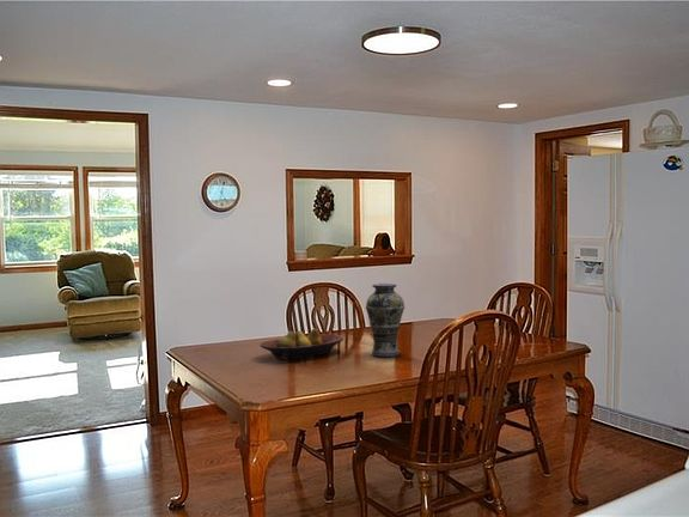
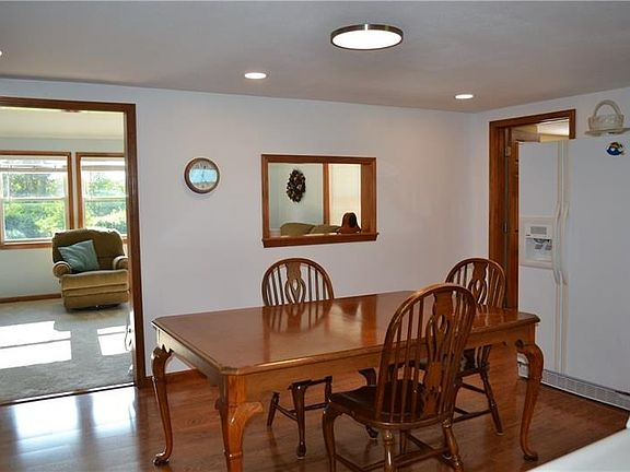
- vase [365,282,406,358]
- fruit bowl [258,328,344,360]
